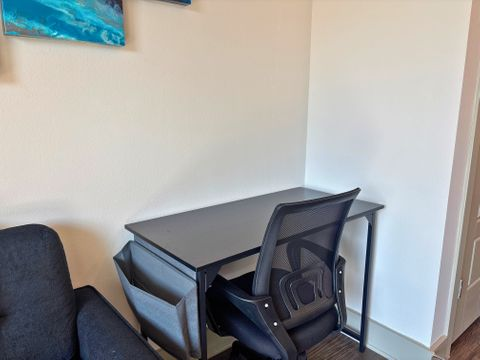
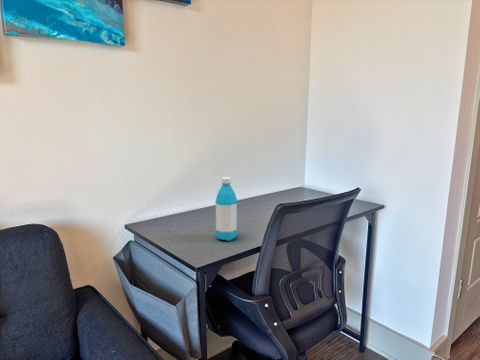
+ water bottle [214,176,238,242]
